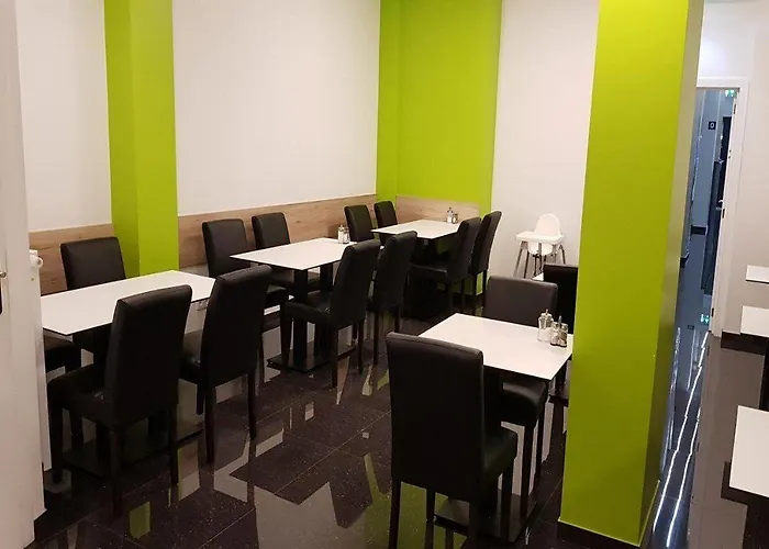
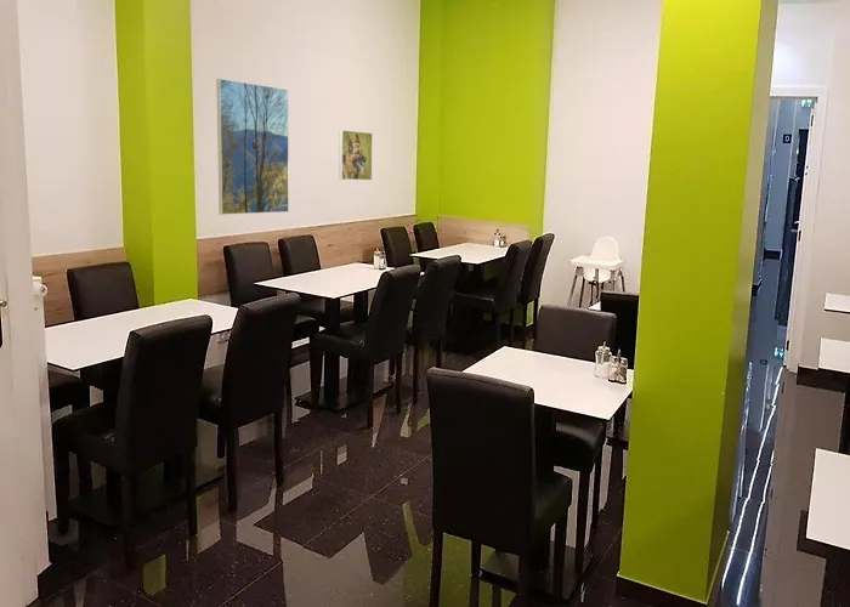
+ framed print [216,78,290,216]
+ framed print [338,129,374,181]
